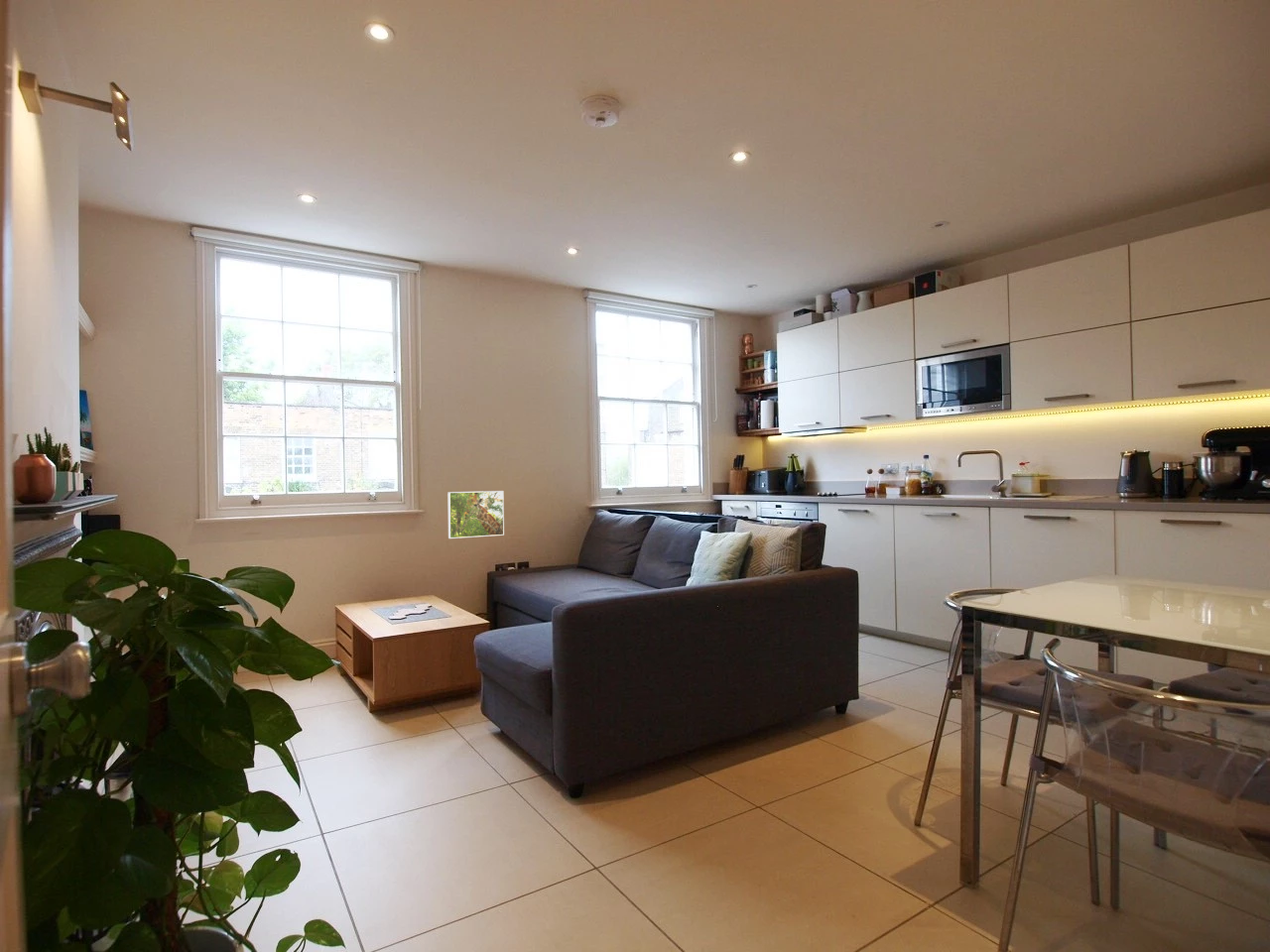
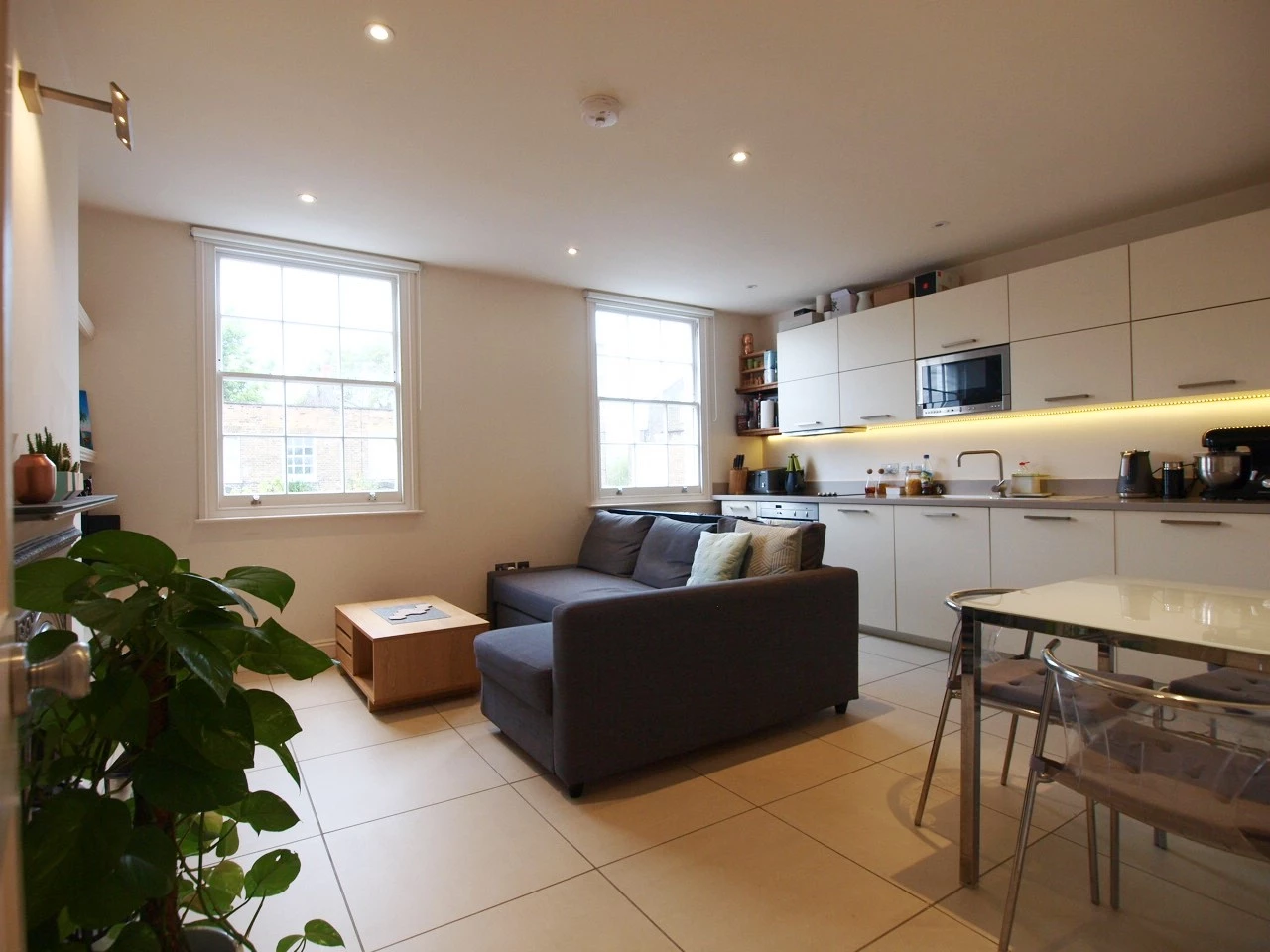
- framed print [447,490,505,539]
